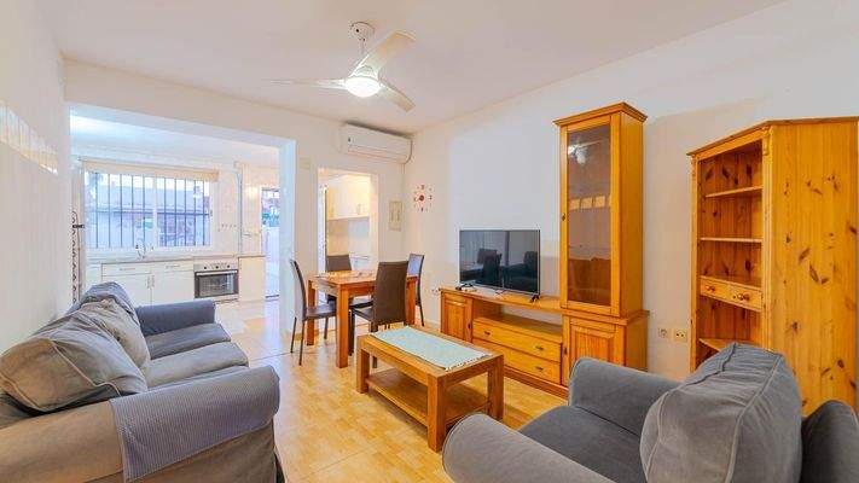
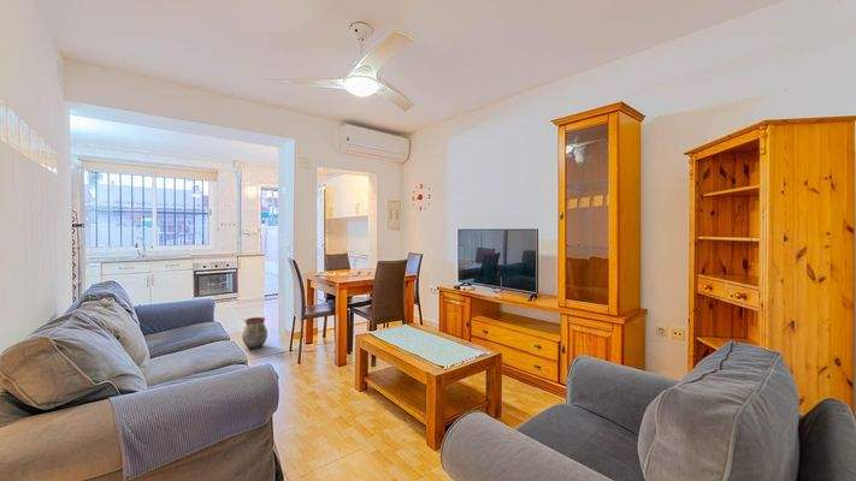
+ vase [241,316,268,350]
